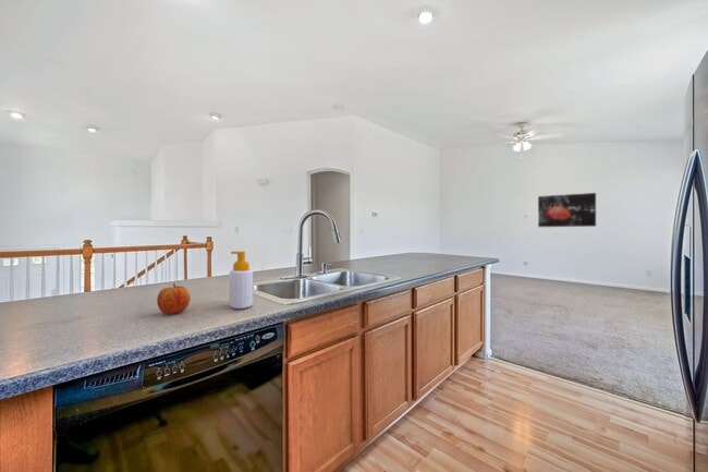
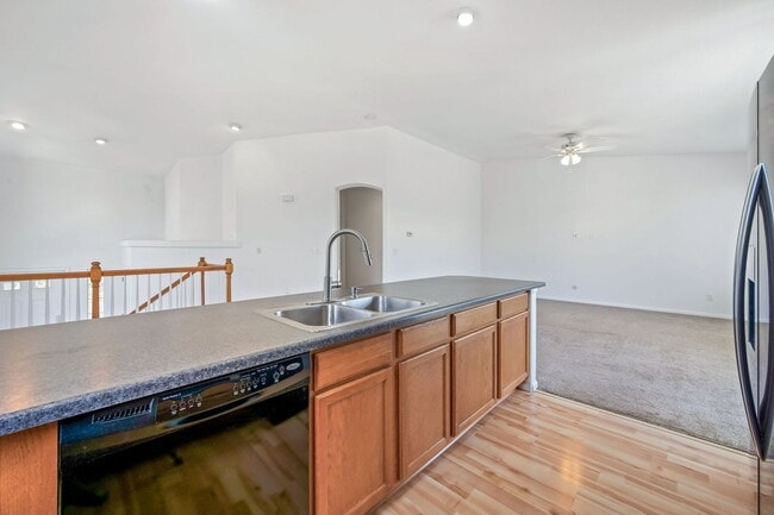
- wall art [537,192,597,228]
- apple [156,283,191,315]
- soap bottle [229,251,254,310]
